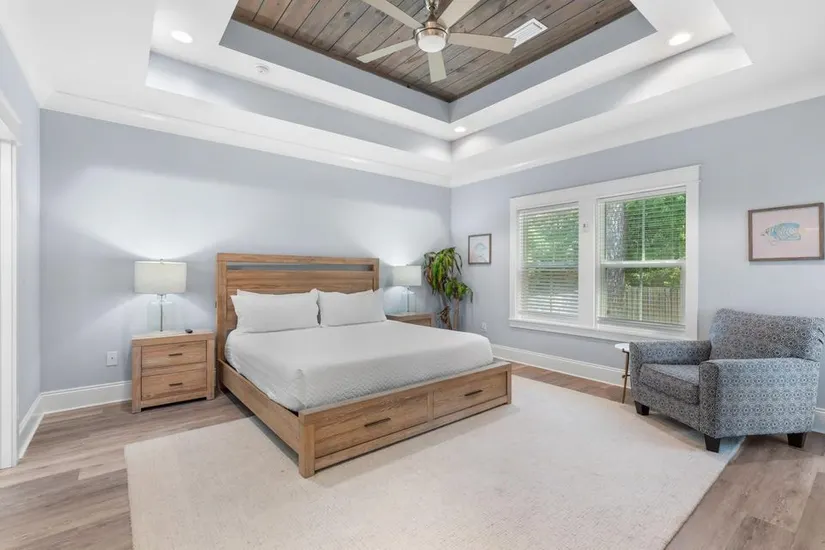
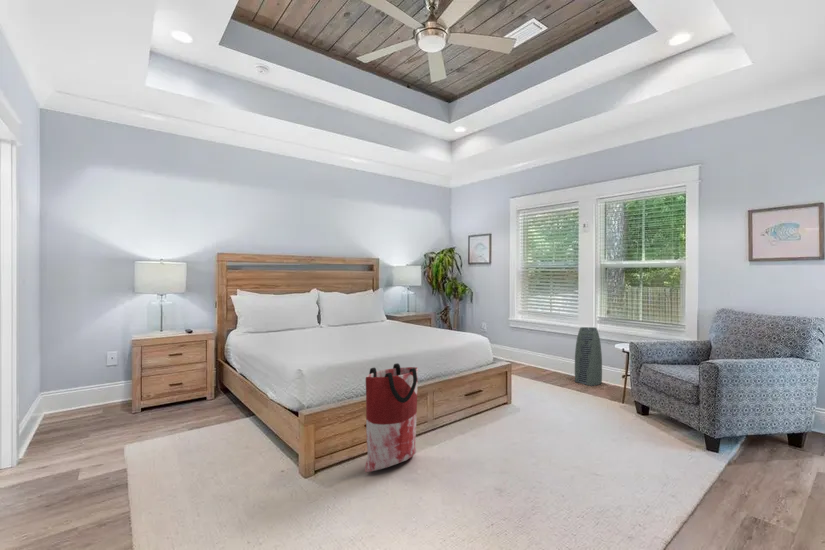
+ air purifier [574,326,603,387]
+ bag [364,362,419,473]
